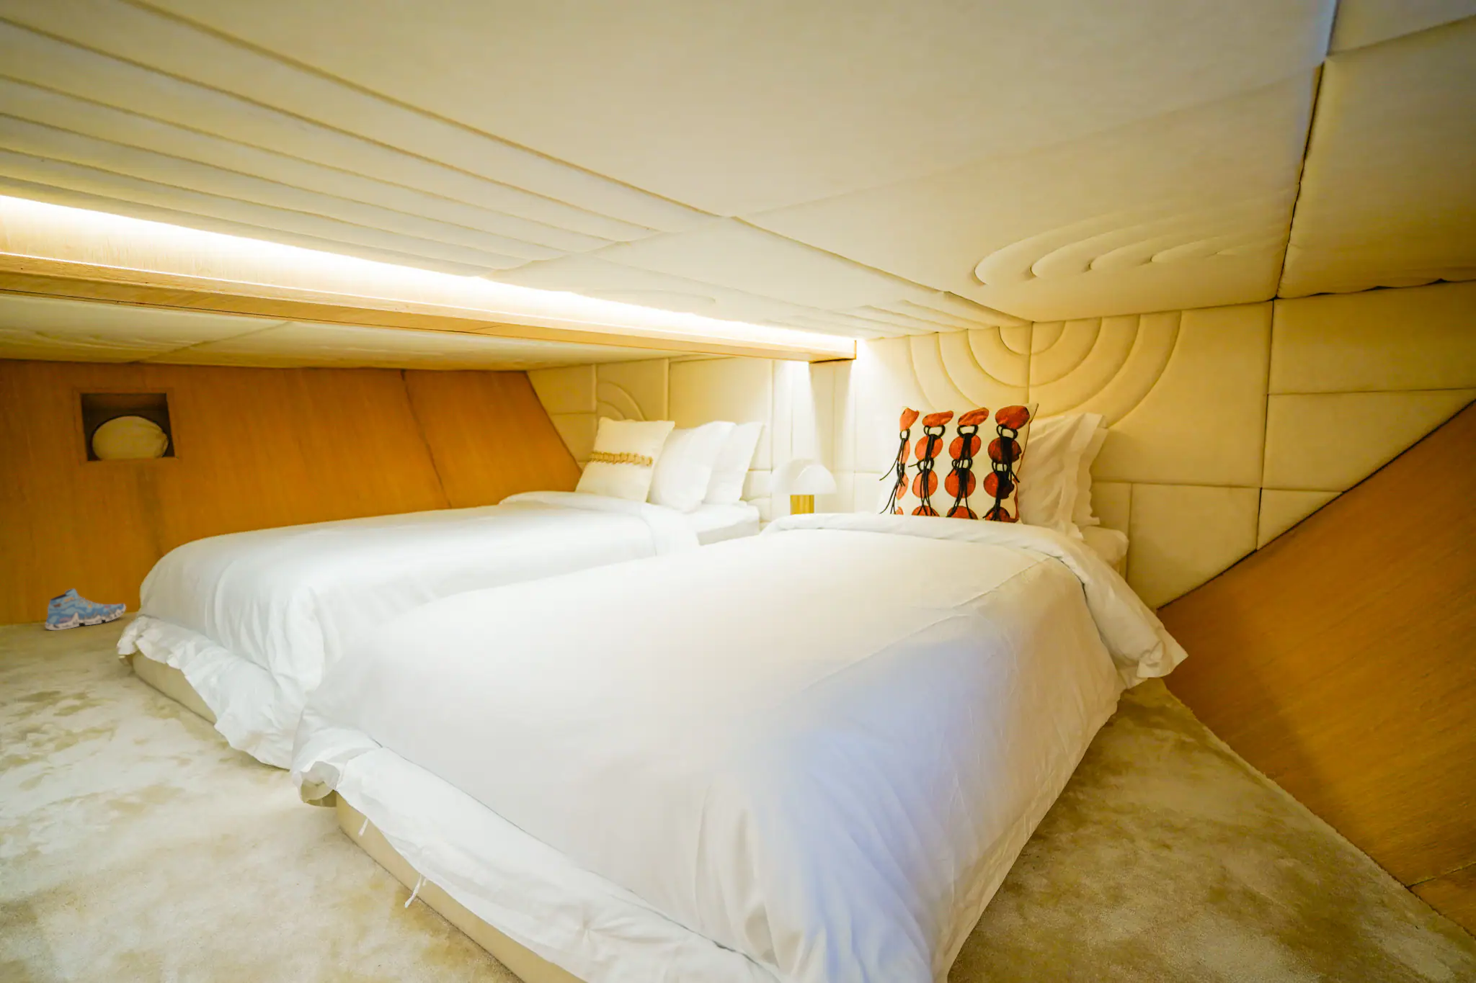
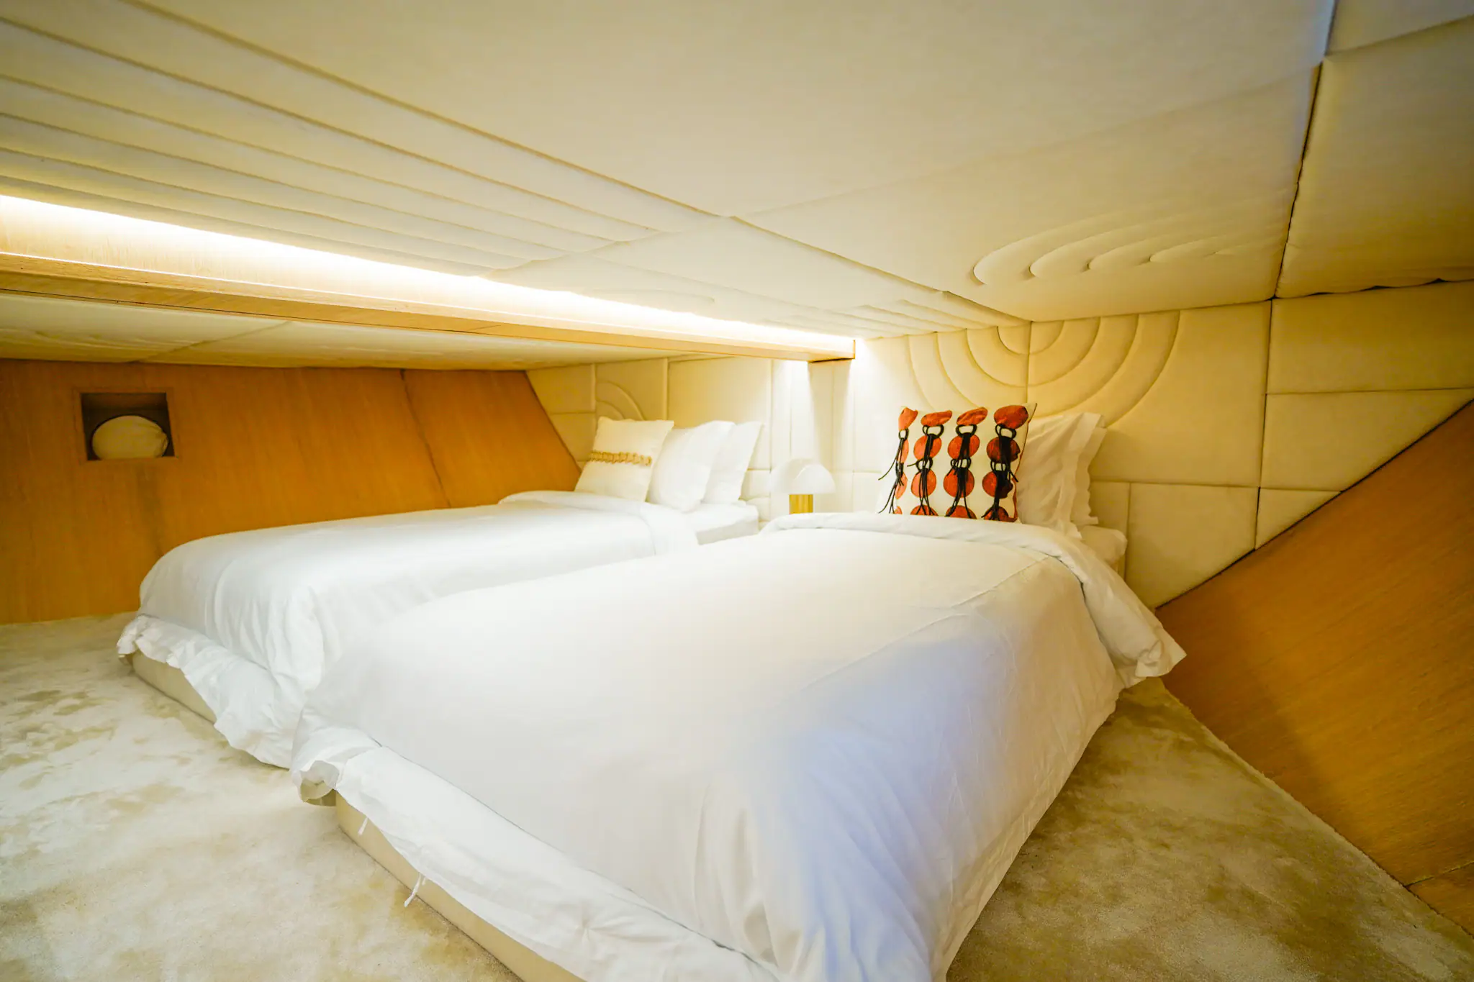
- shoe [44,588,127,631]
